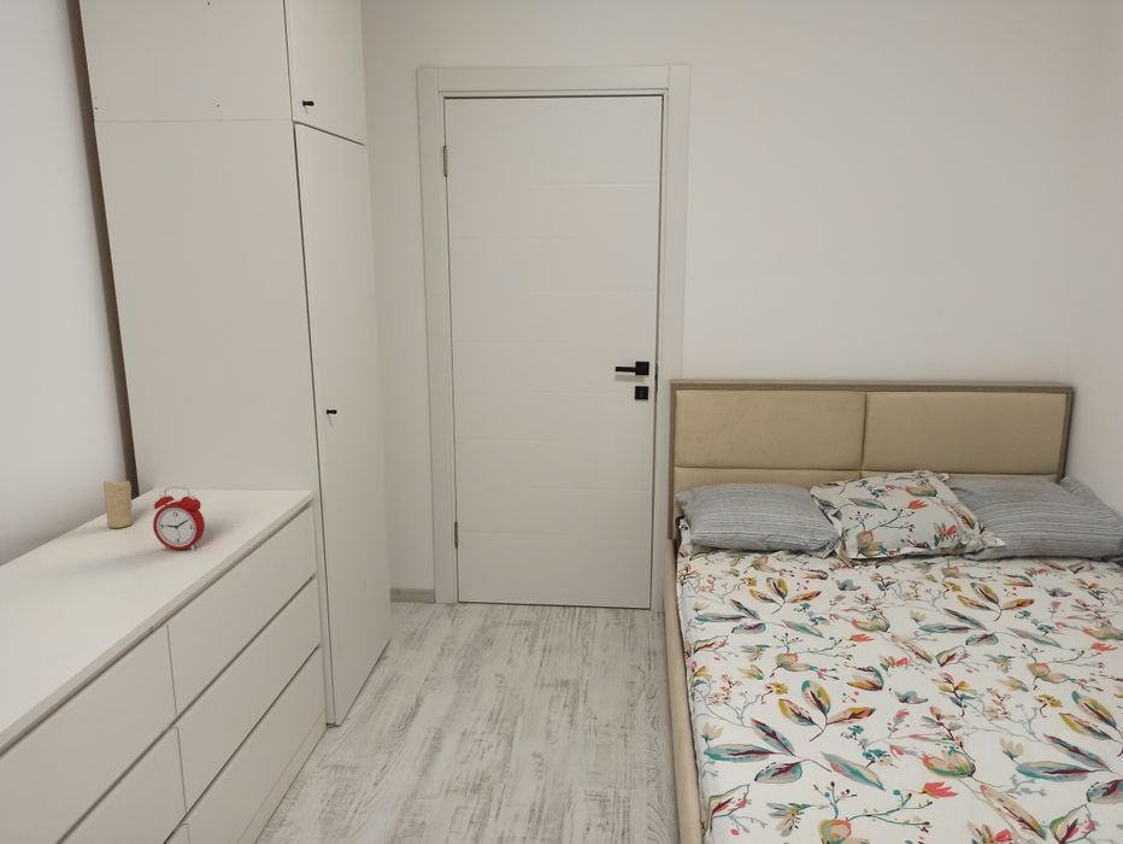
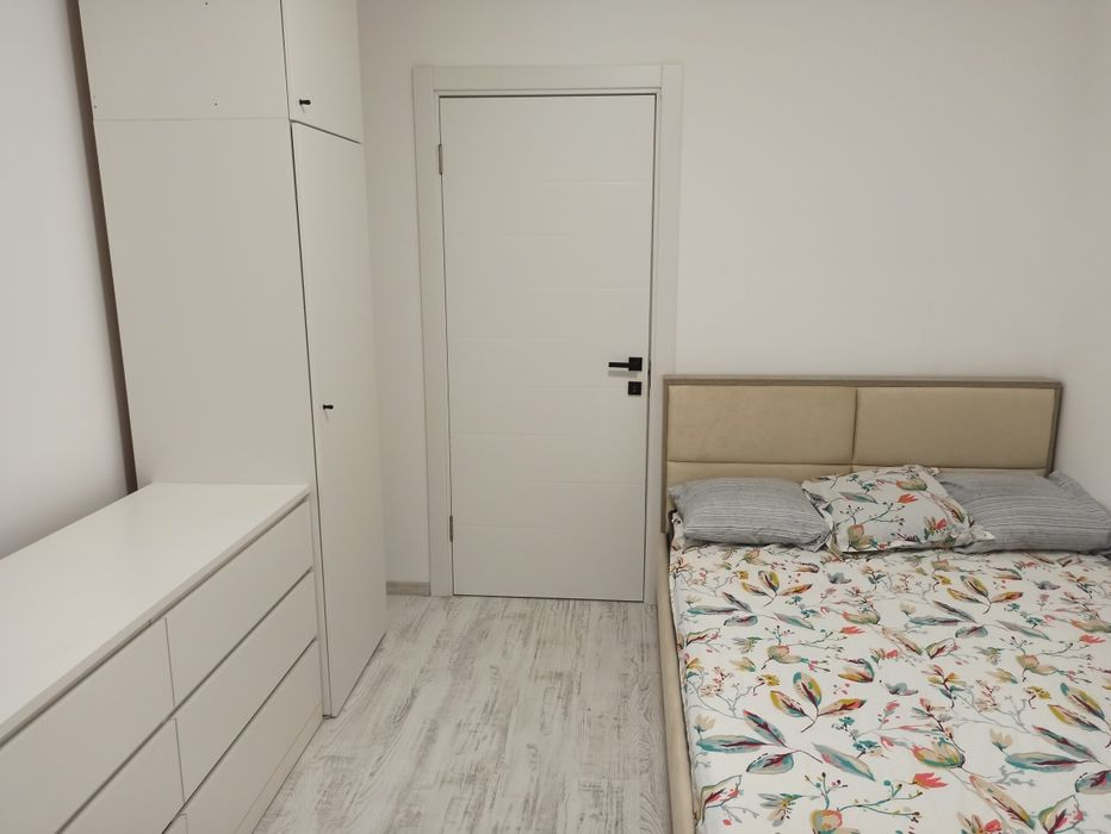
- alarm clock [152,485,206,551]
- candle [102,480,134,529]
